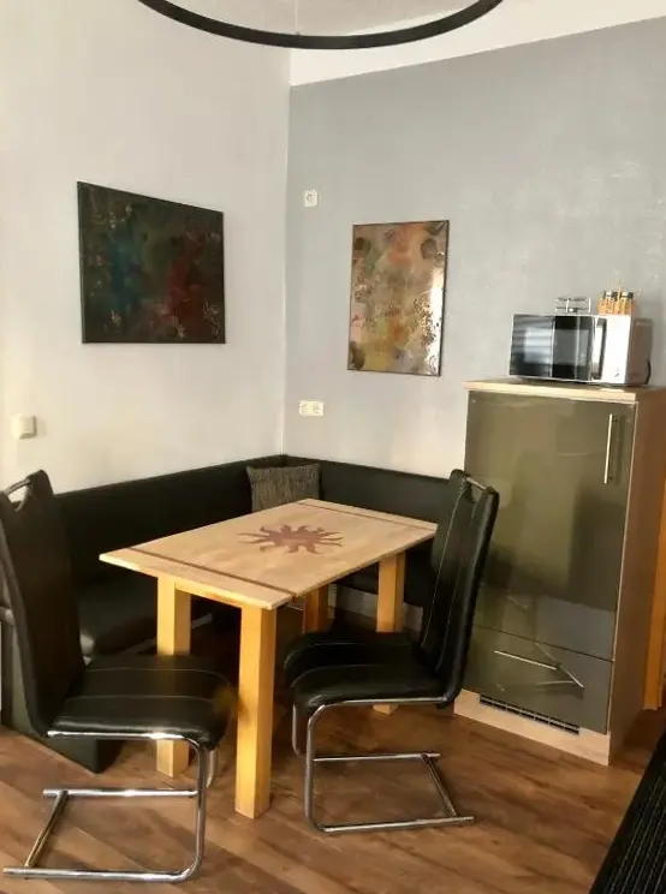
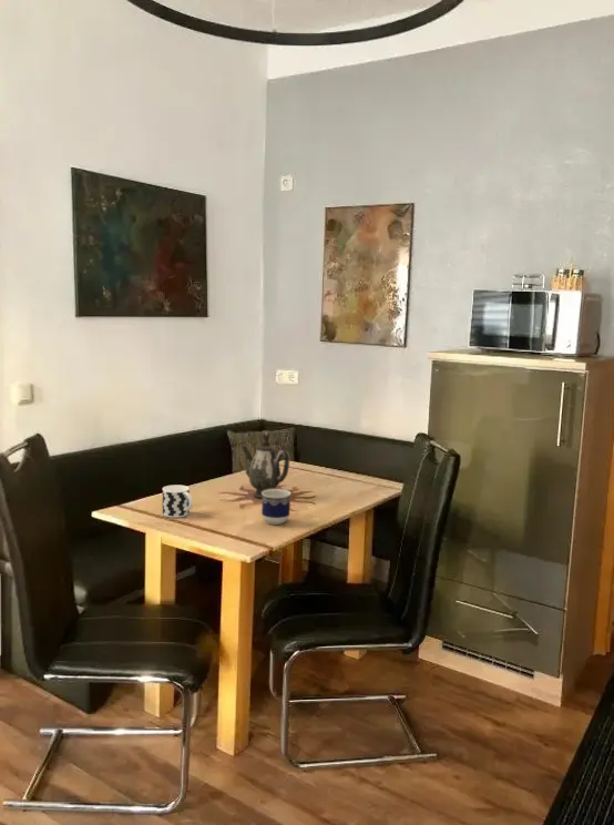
+ cup [162,483,194,519]
+ teapot [239,429,290,499]
+ cup [260,488,291,526]
